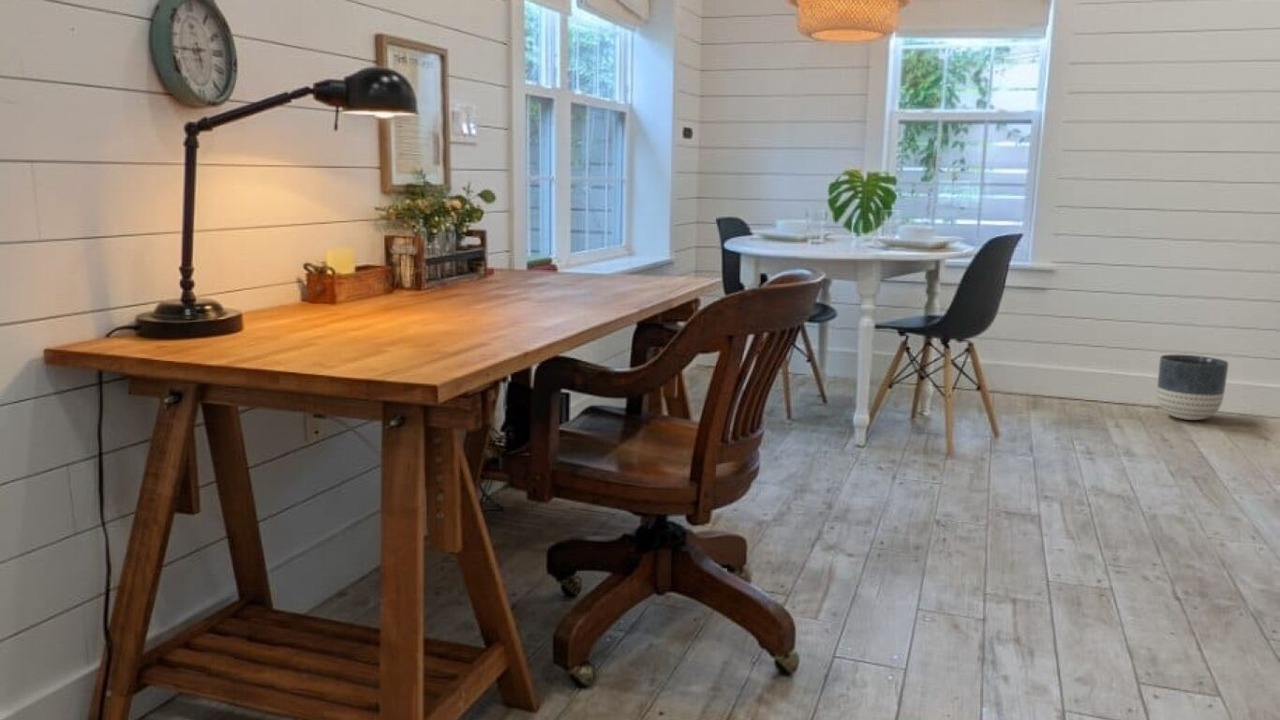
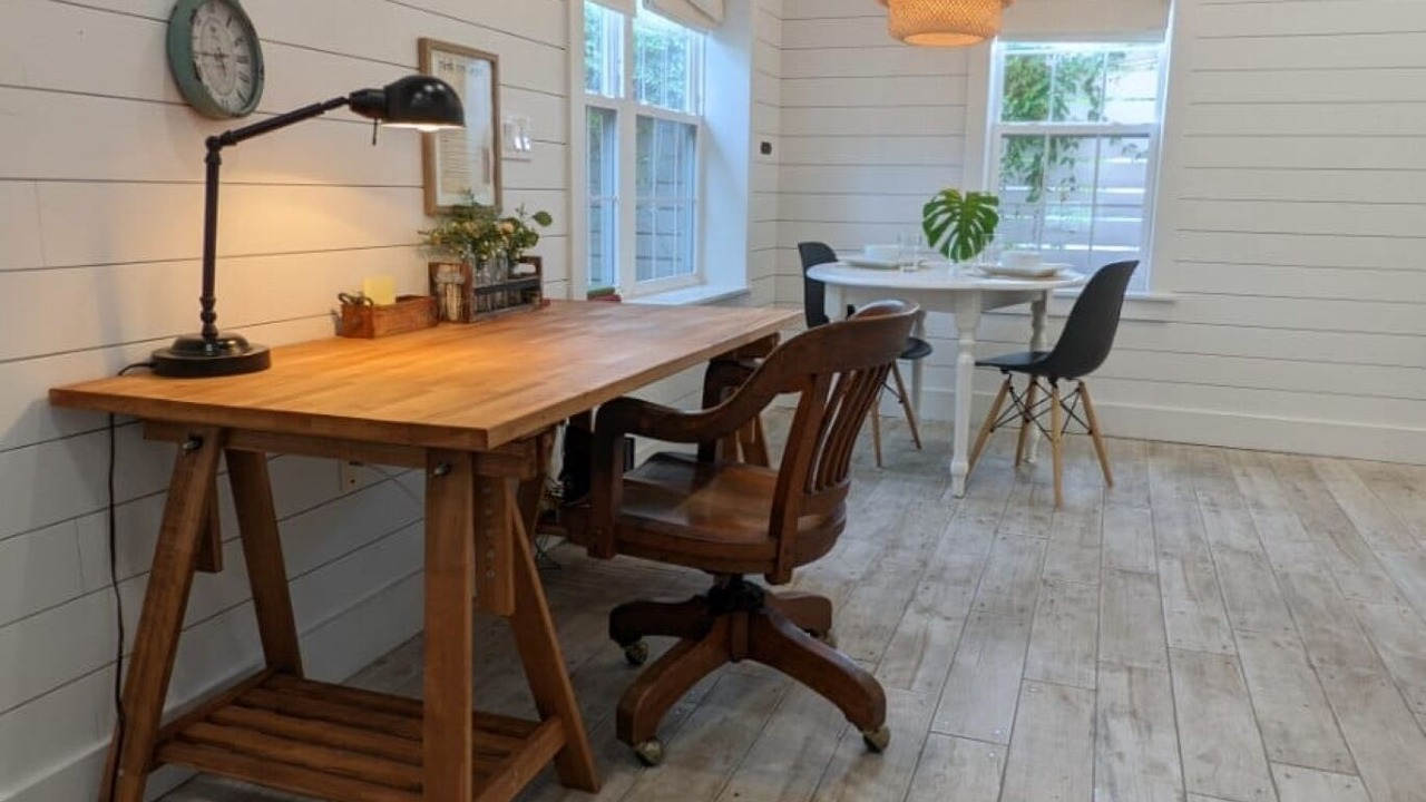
- planter [1156,354,1230,421]
